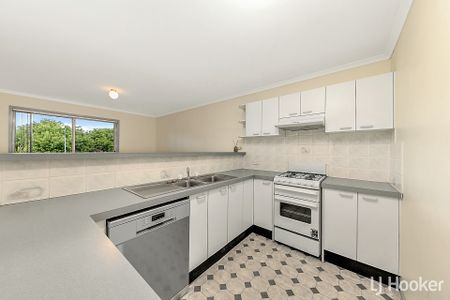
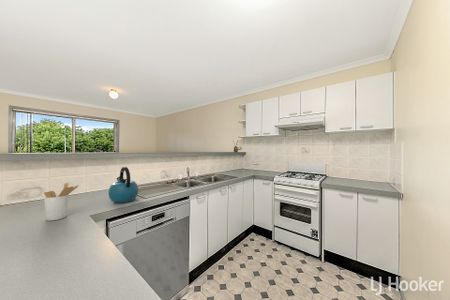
+ kettle [107,166,139,204]
+ utensil holder [43,182,79,222]
